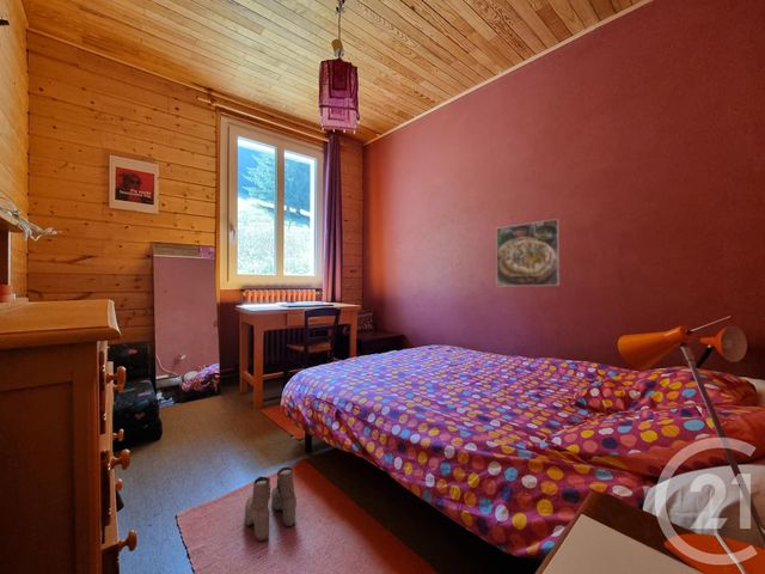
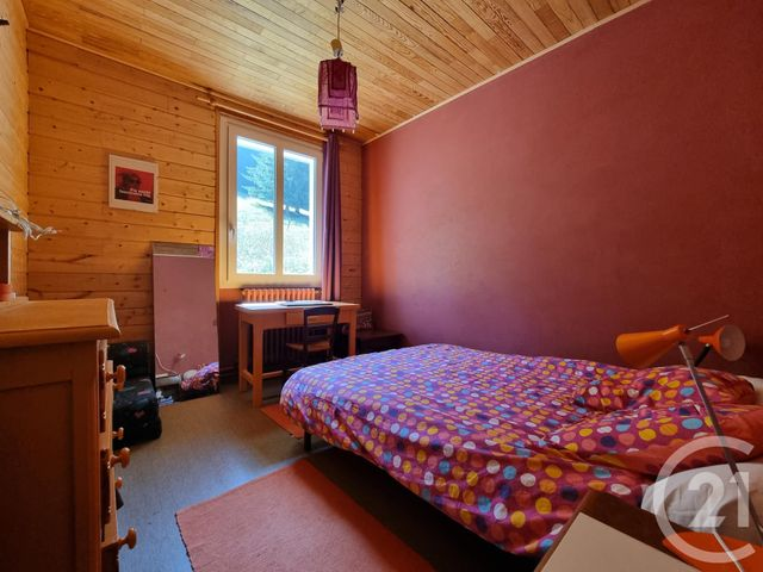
- boots [244,466,298,542]
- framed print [495,218,561,287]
